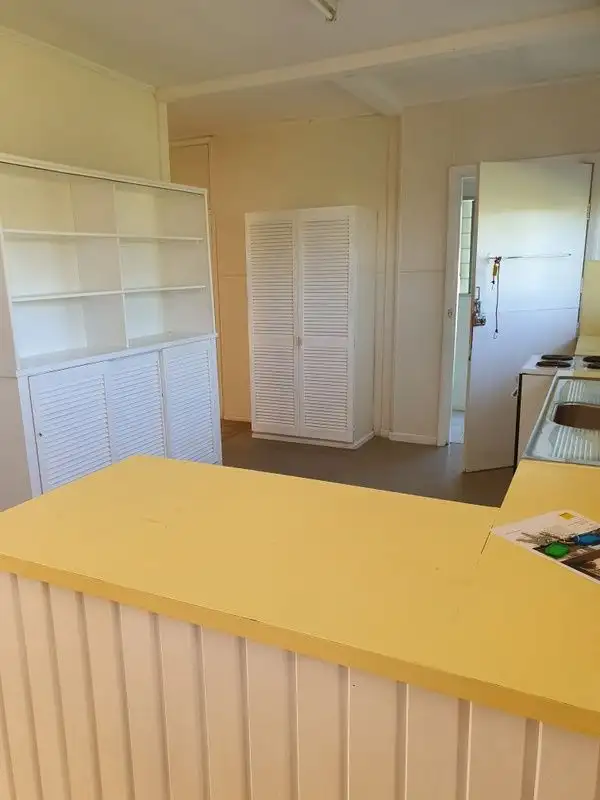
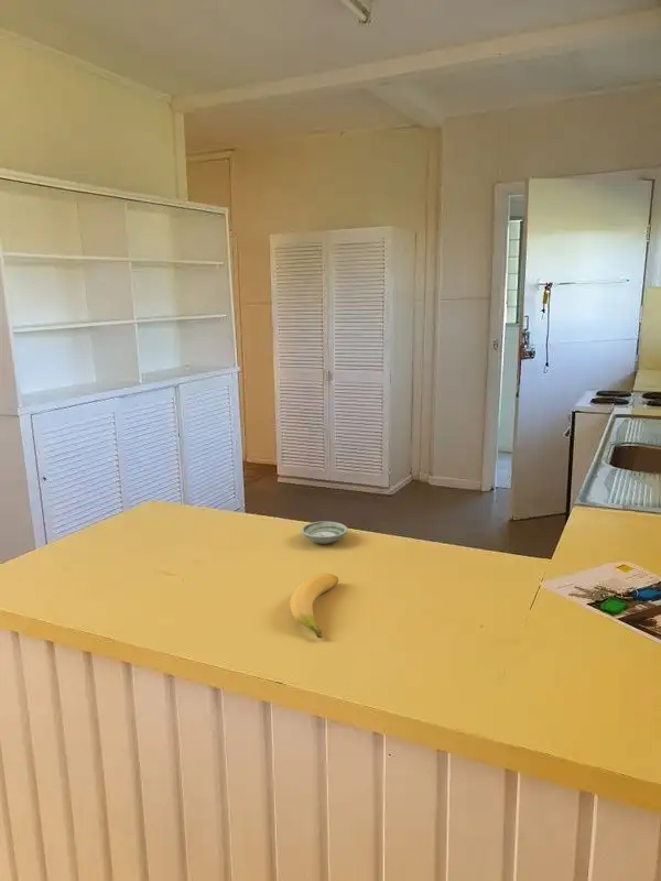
+ saucer [300,521,348,545]
+ banana [289,572,339,639]
